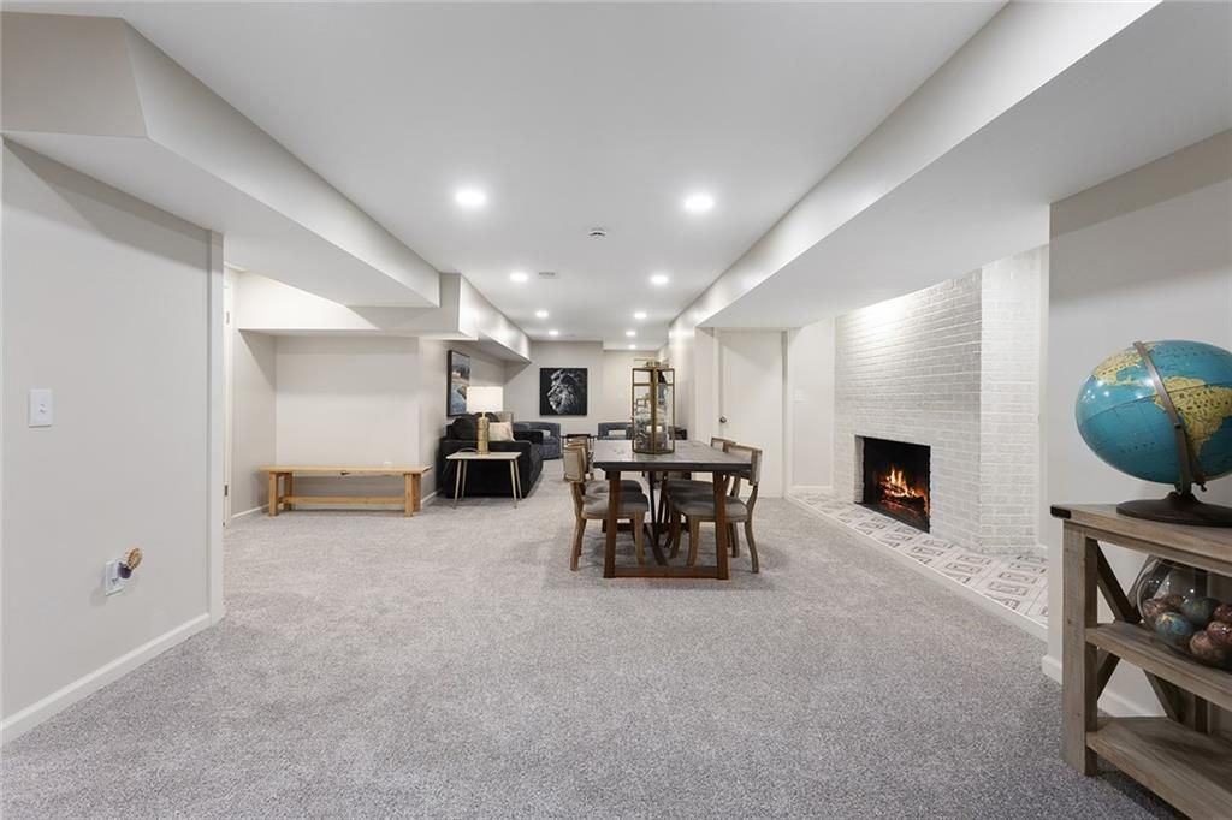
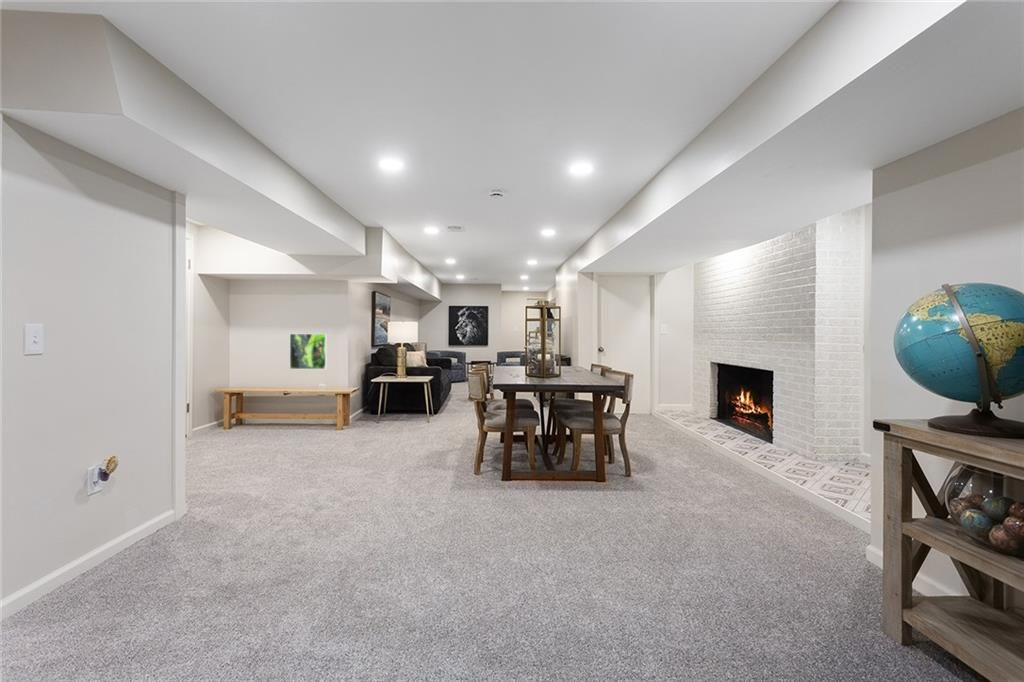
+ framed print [289,333,328,370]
